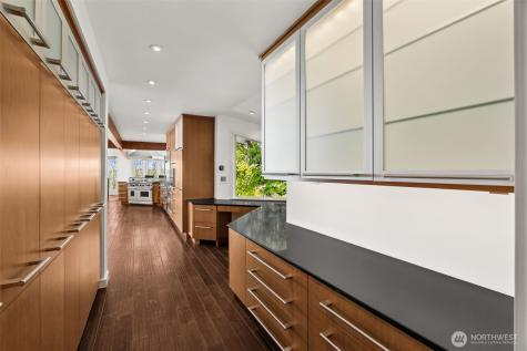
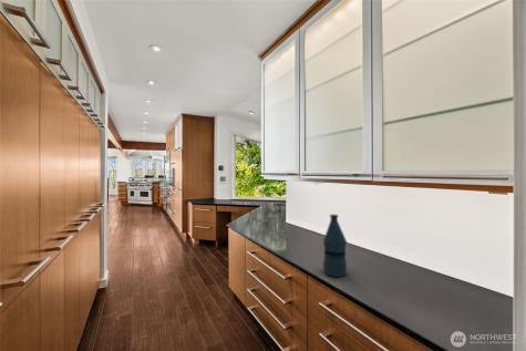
+ bottle [322,214,348,278]
